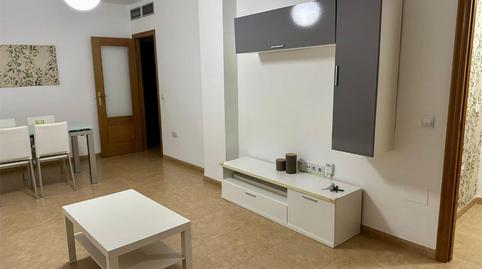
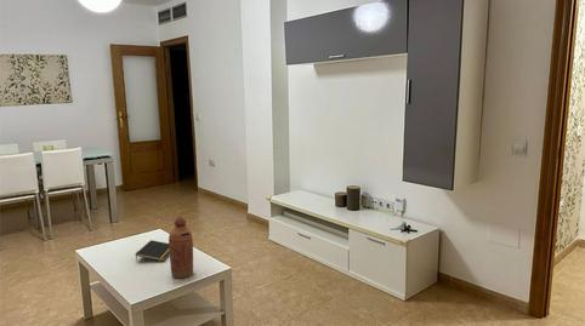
+ bottle [167,215,194,280]
+ notepad [135,239,170,262]
